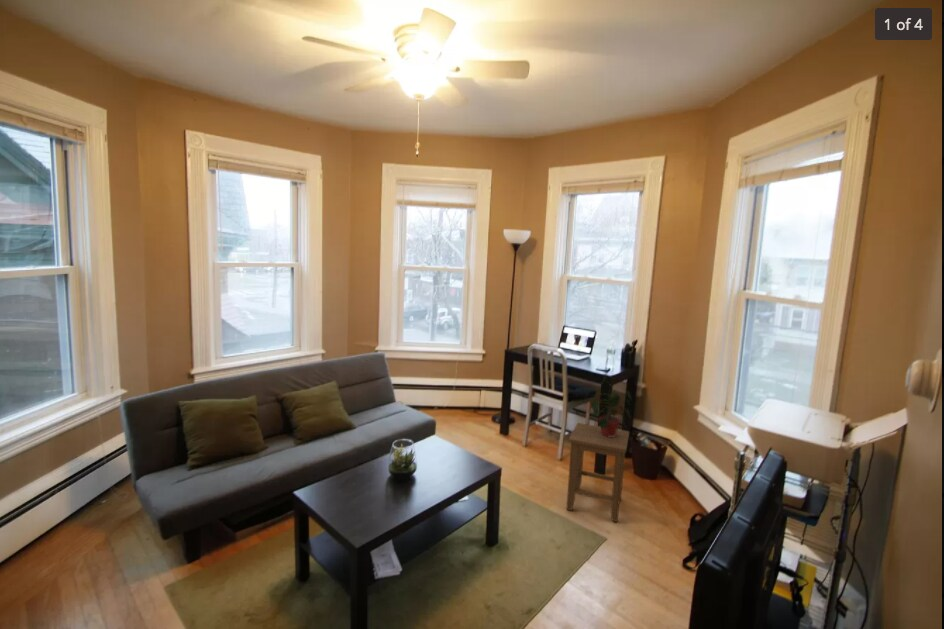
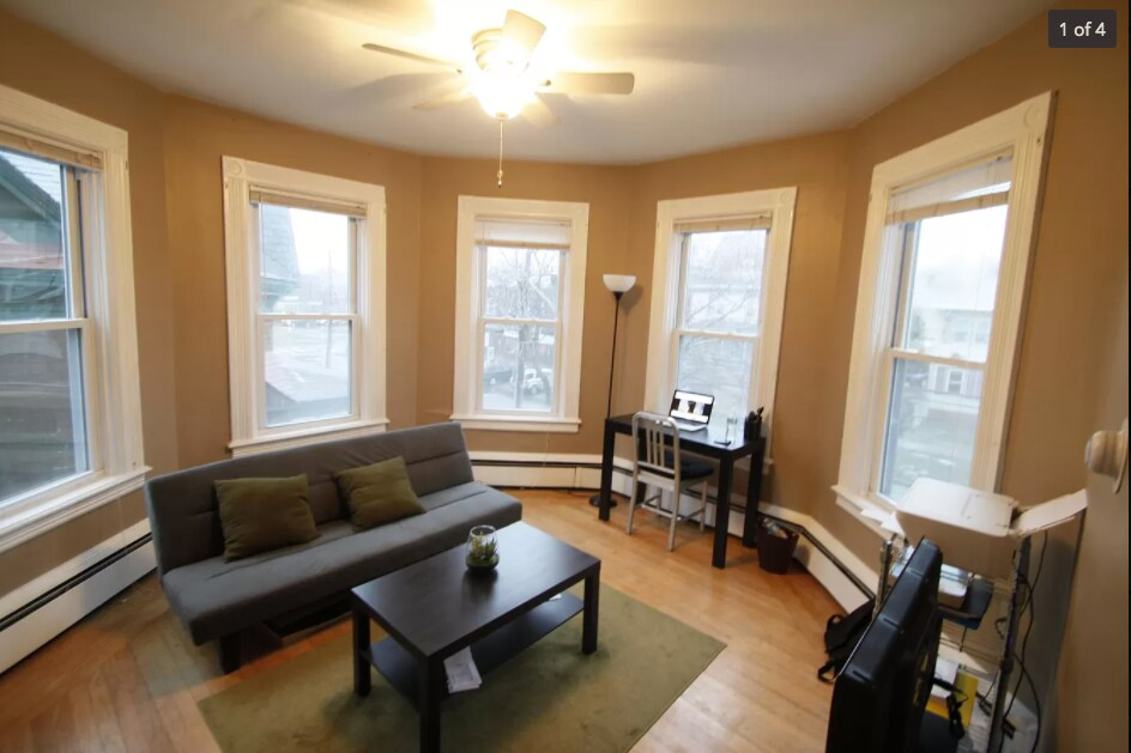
- potted plant [584,376,633,437]
- stool [565,422,630,523]
